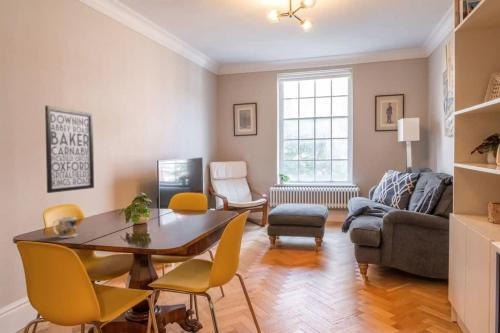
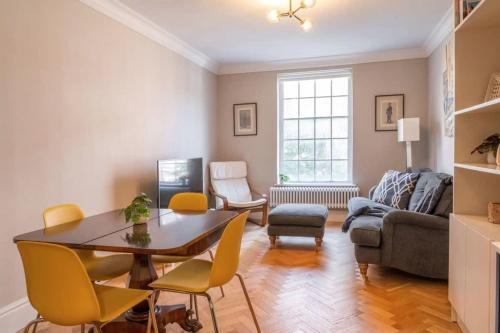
- wall art [44,105,95,194]
- mug [52,216,77,239]
